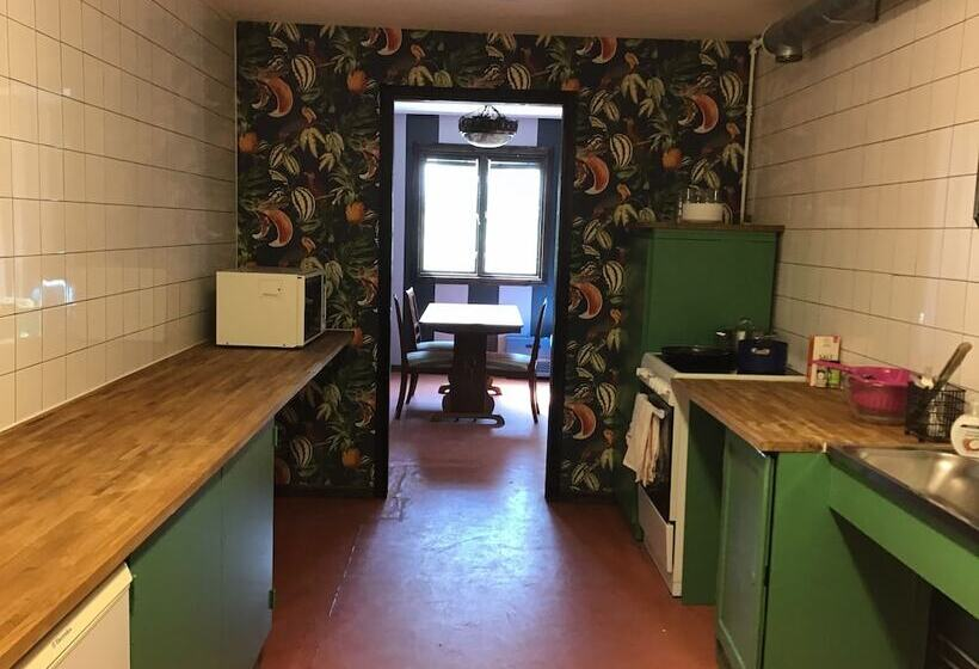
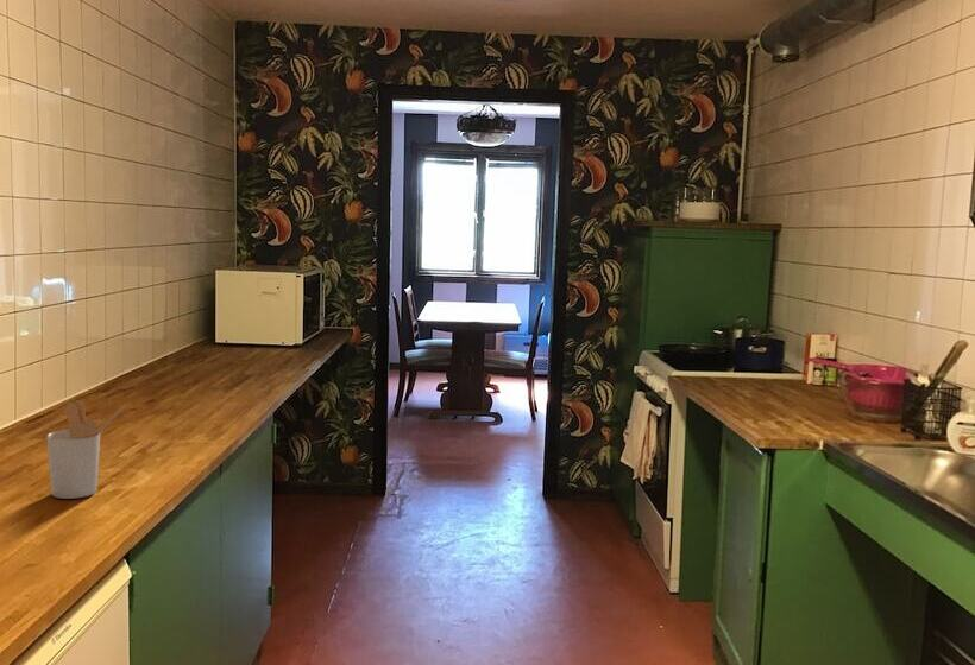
+ utensil holder [45,399,126,500]
